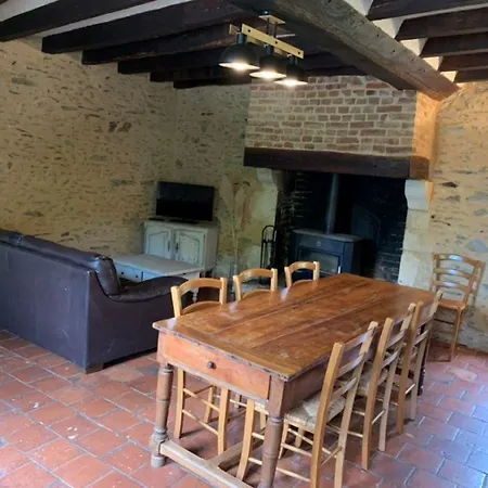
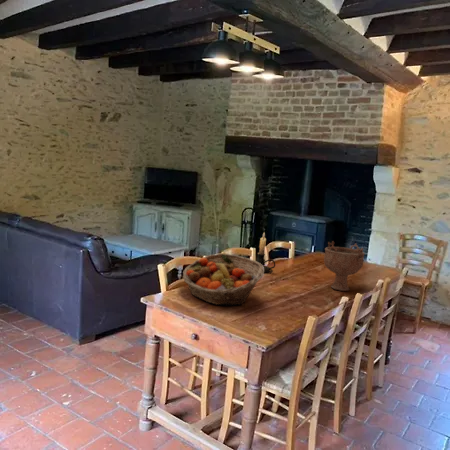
+ fruit basket [182,253,265,306]
+ candle holder [257,232,276,274]
+ decorative bowl [323,240,366,292]
